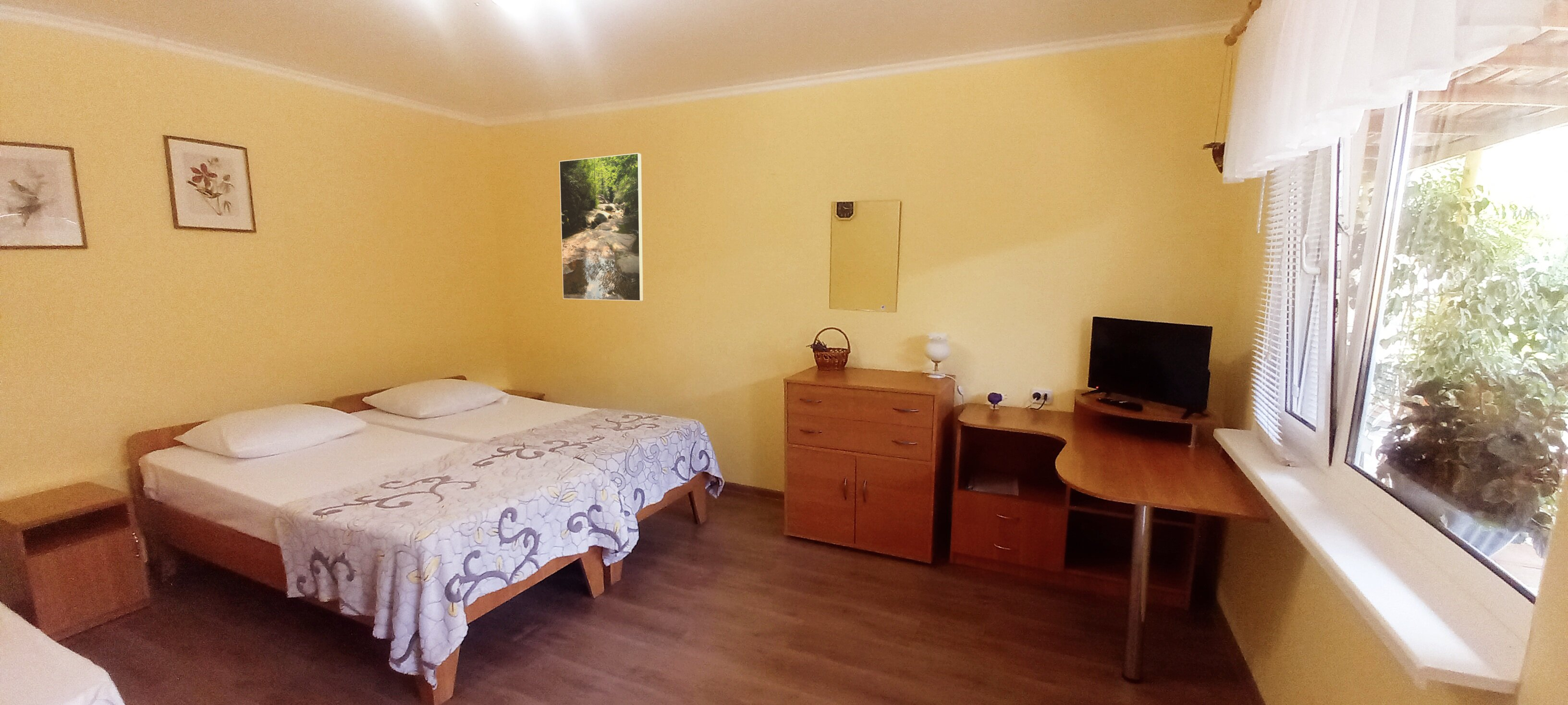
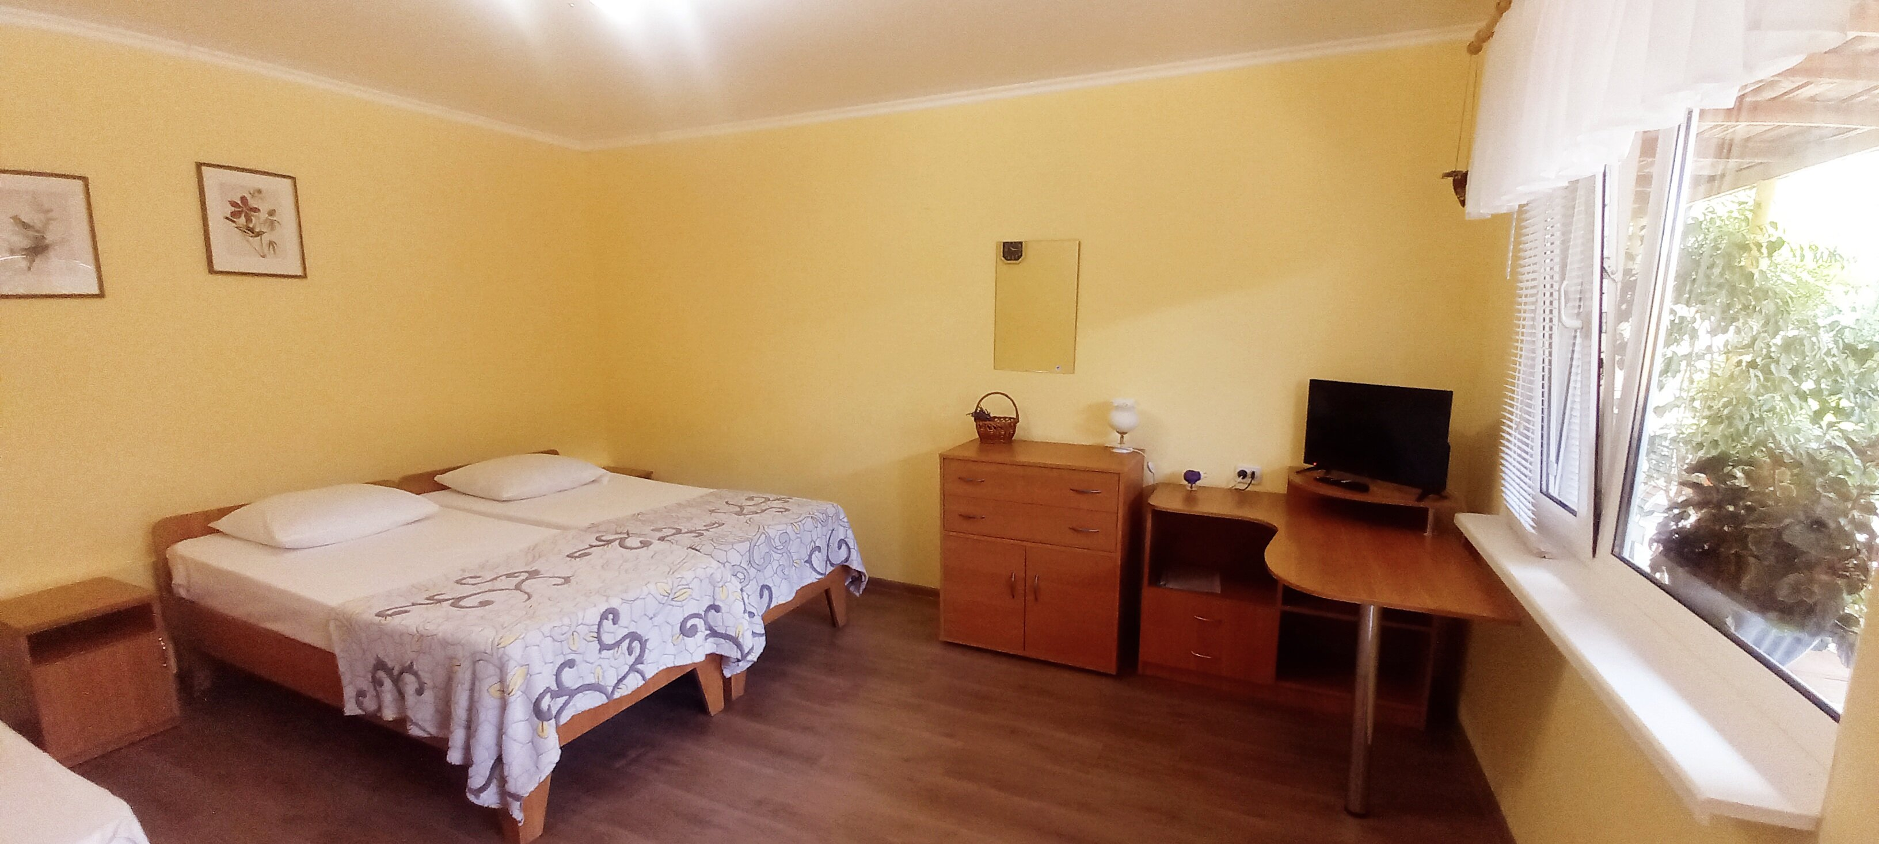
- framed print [559,153,644,302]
